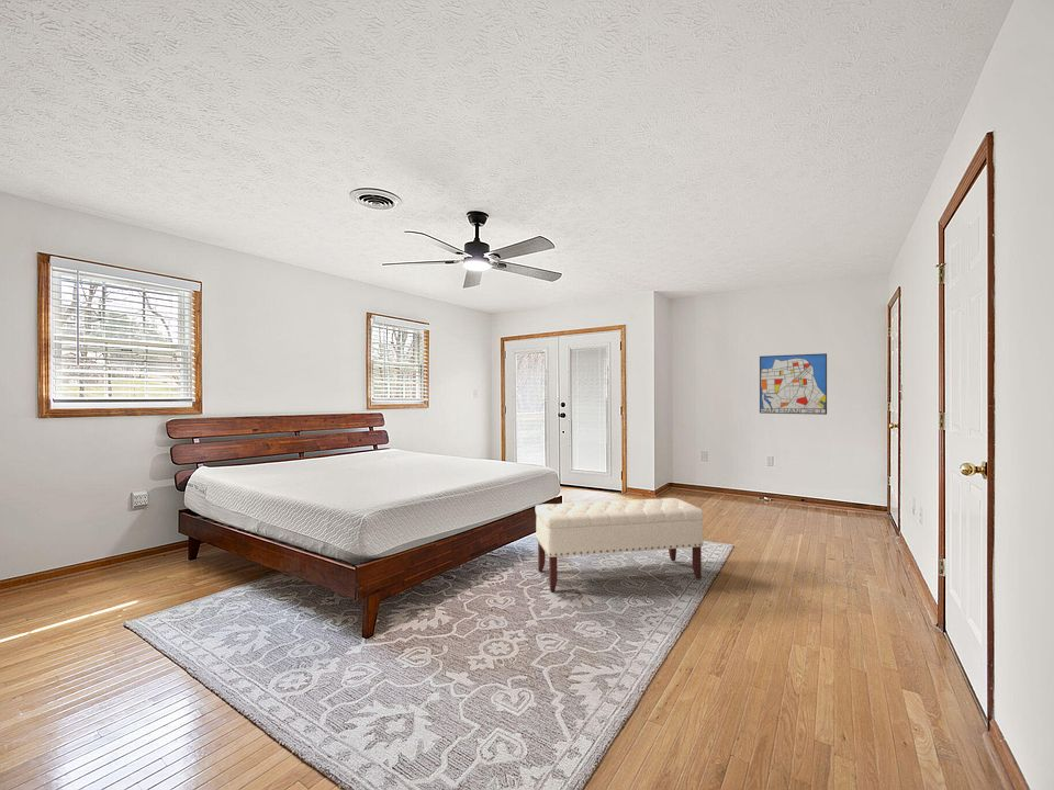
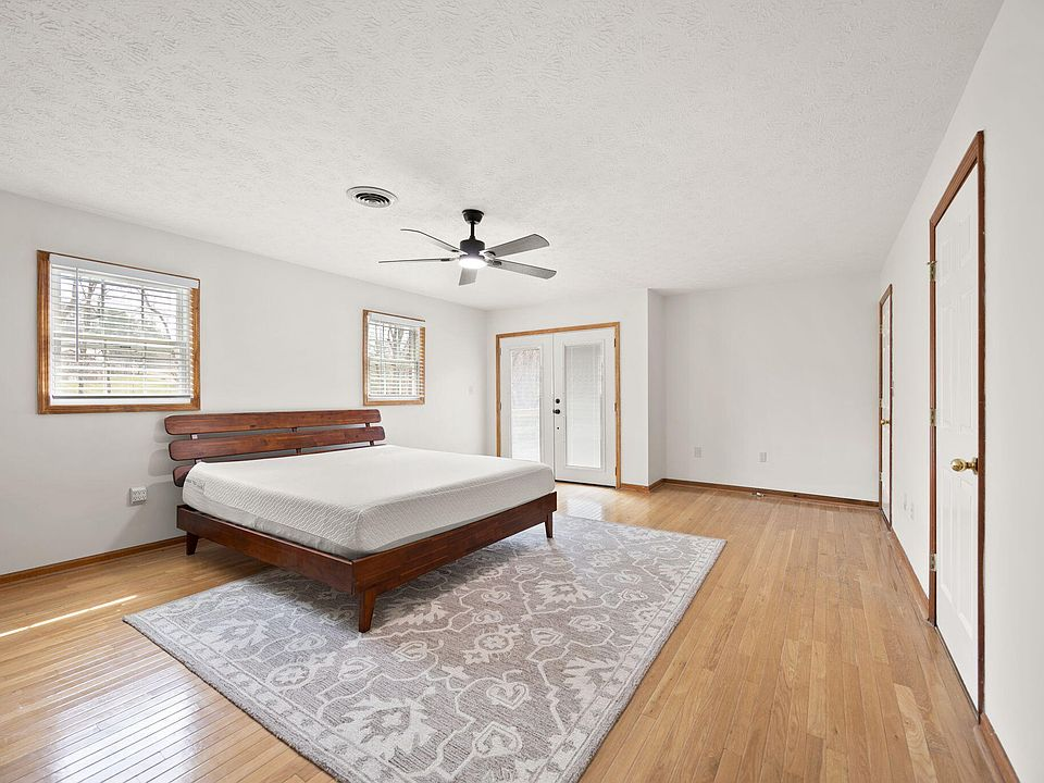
- wall art [759,352,828,416]
- bench [535,497,705,592]
